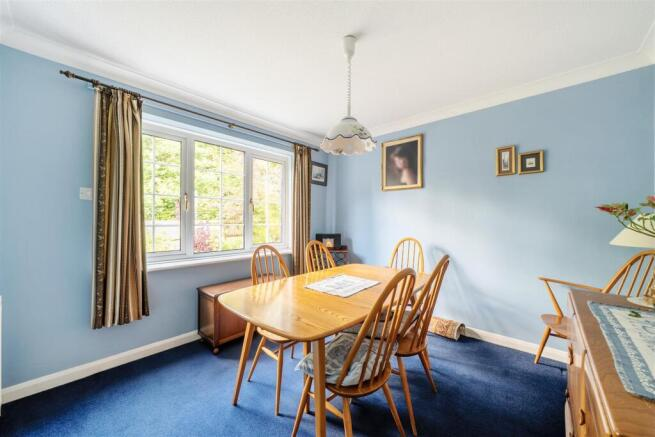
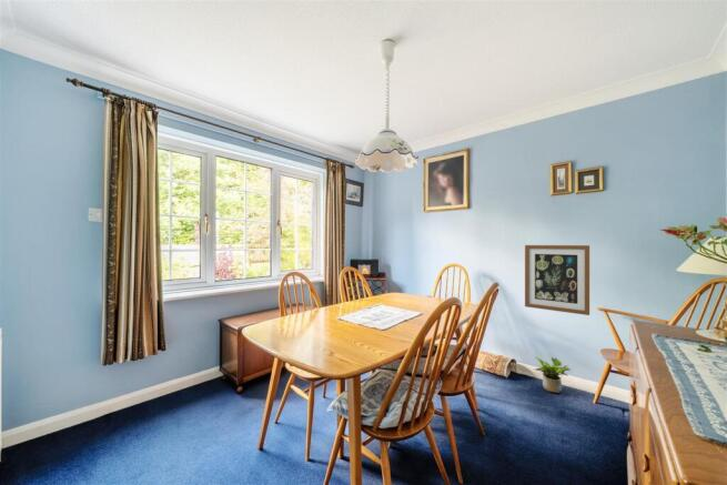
+ potted plant [533,356,572,394]
+ wall art [524,244,590,316]
